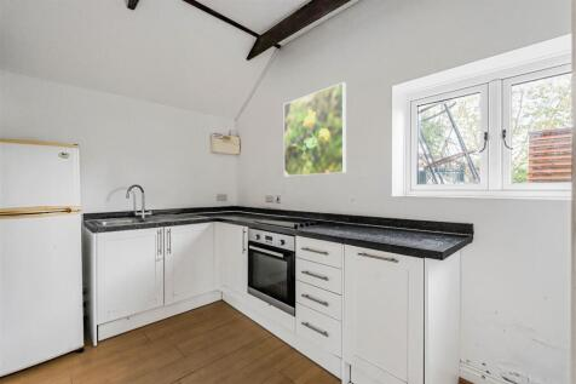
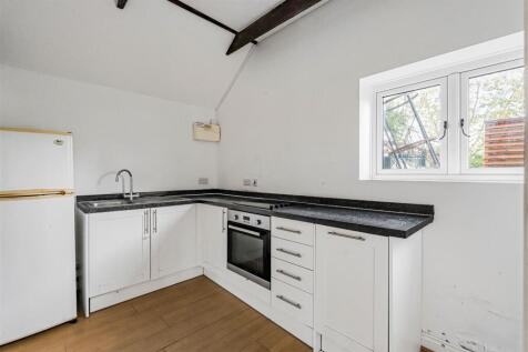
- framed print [283,81,347,177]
